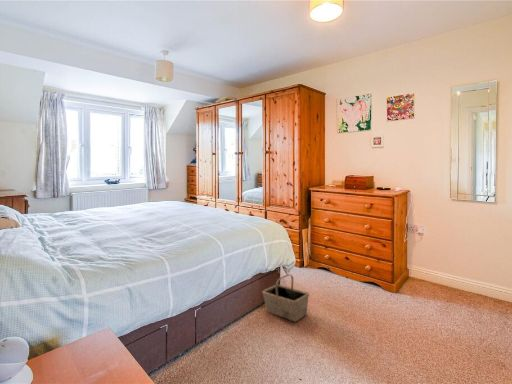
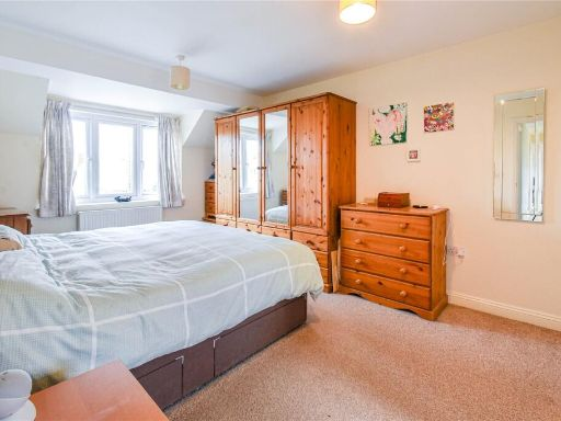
- basket [261,273,310,322]
